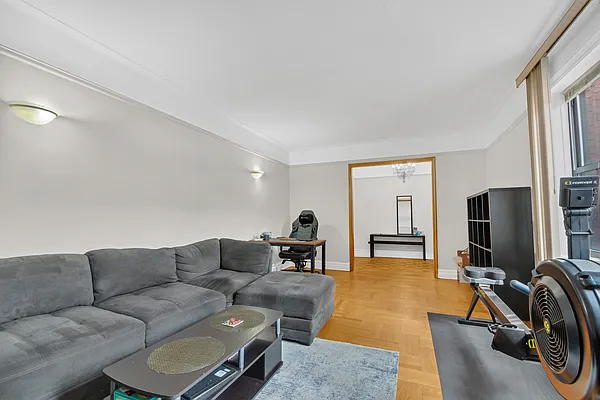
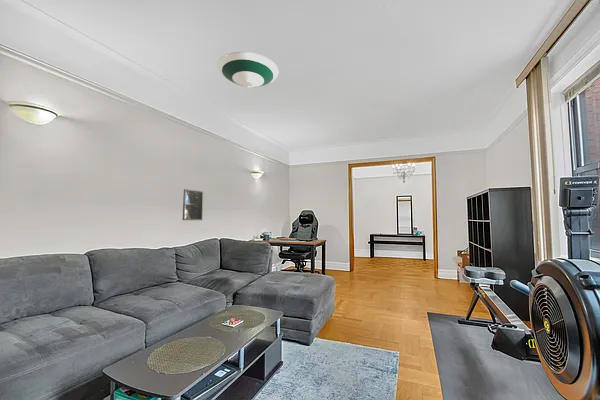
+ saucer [216,51,279,88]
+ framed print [182,188,204,221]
